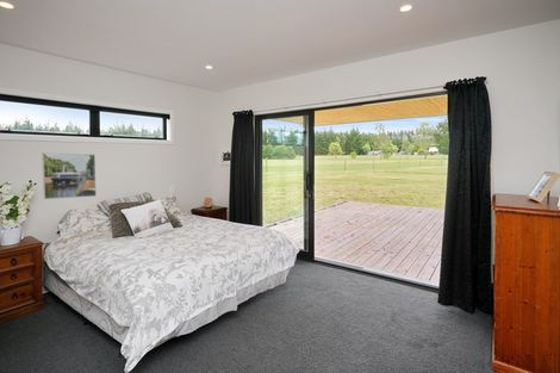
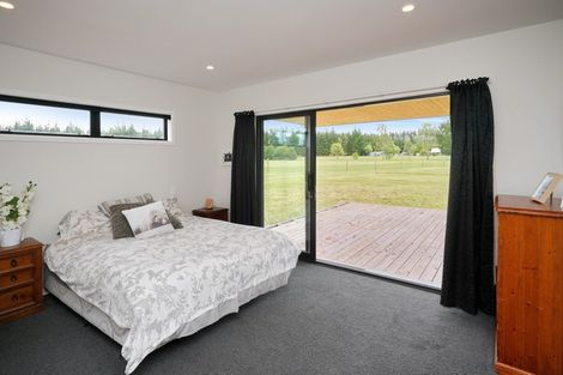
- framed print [41,151,98,200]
